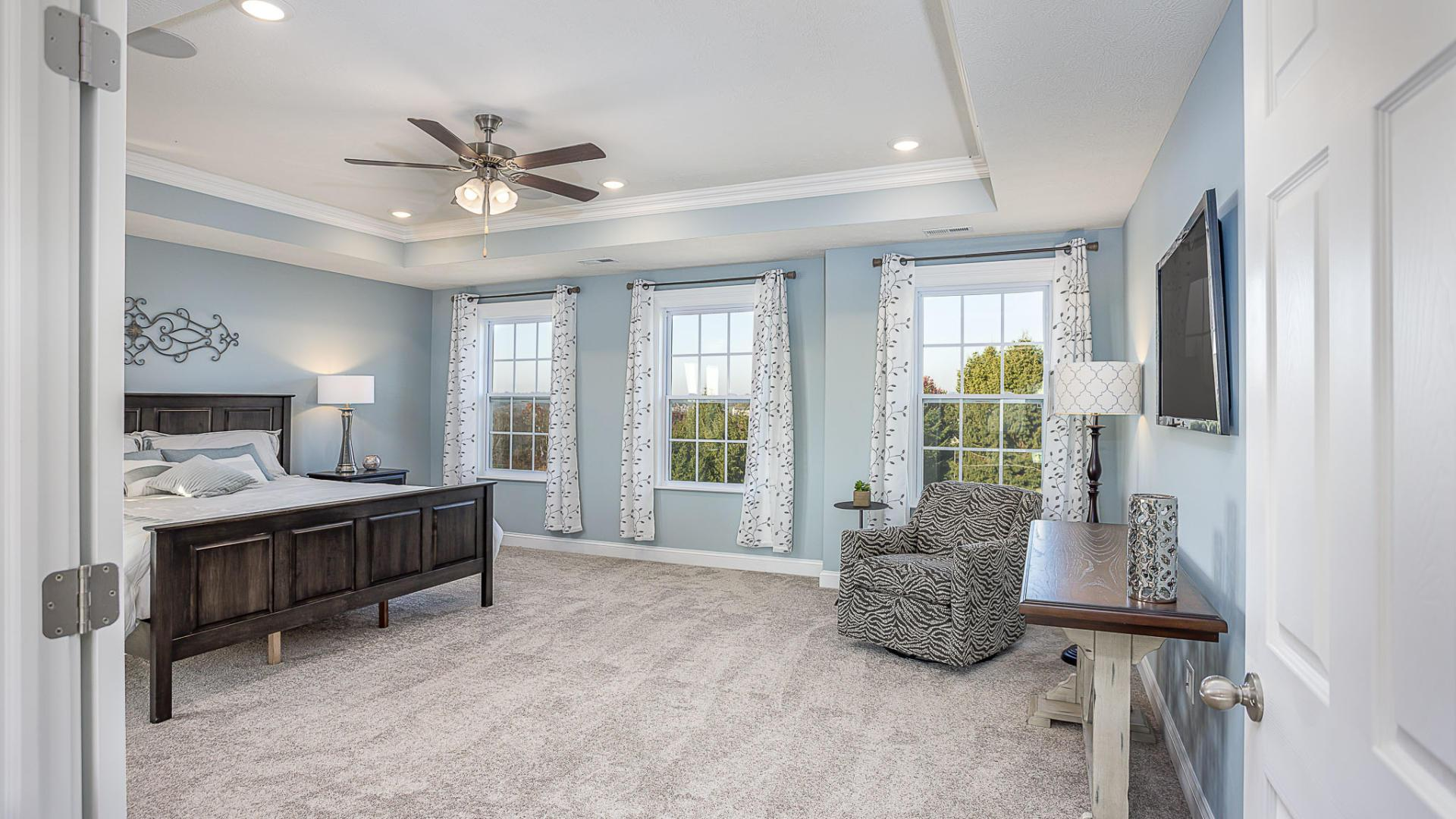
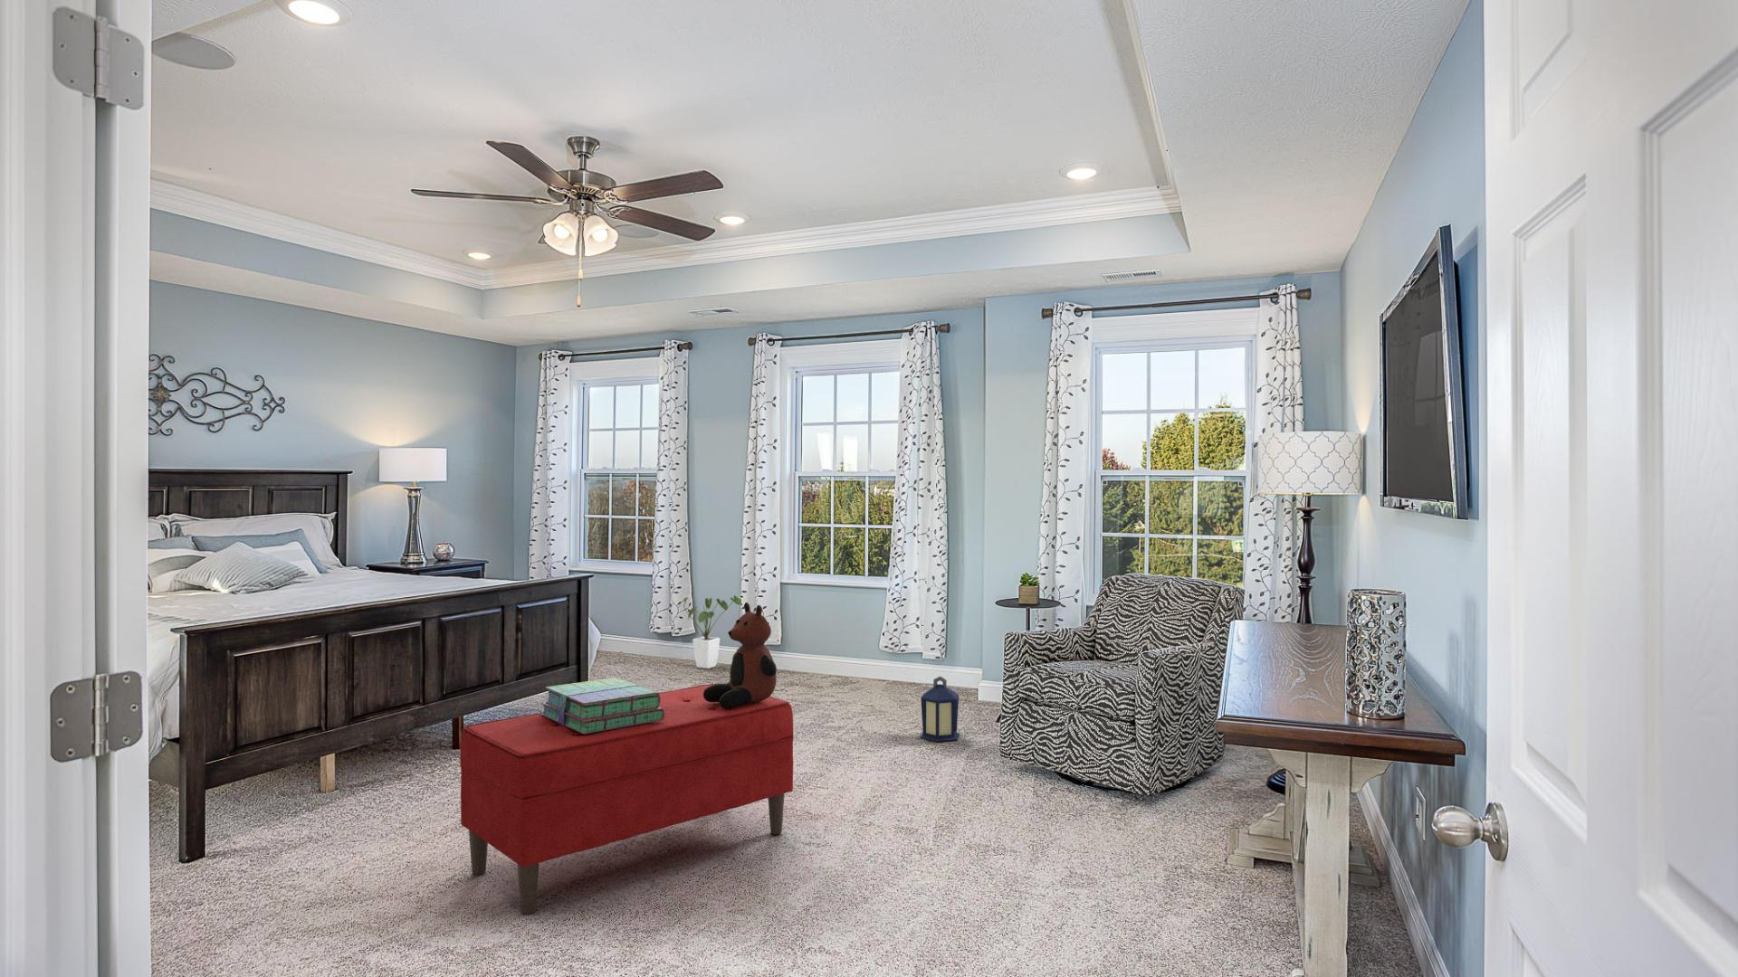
+ lantern [919,675,961,743]
+ house plant [677,594,744,669]
+ stack of books [541,676,665,735]
+ teddy bear [703,601,777,710]
+ bench [458,684,795,915]
